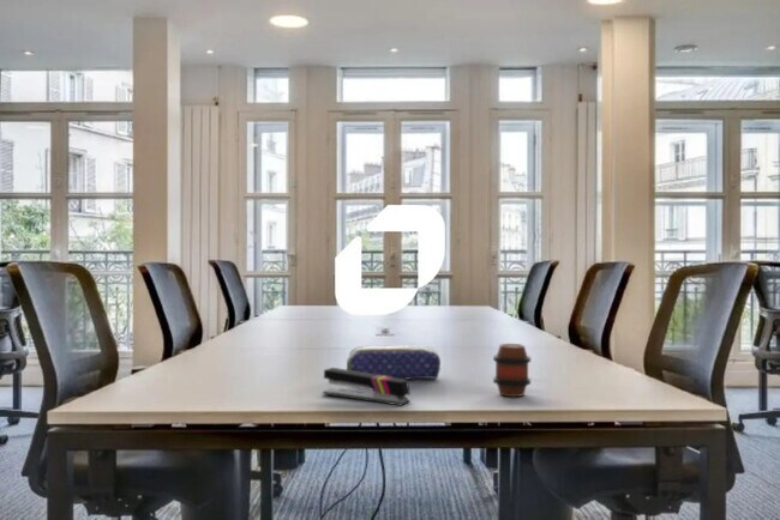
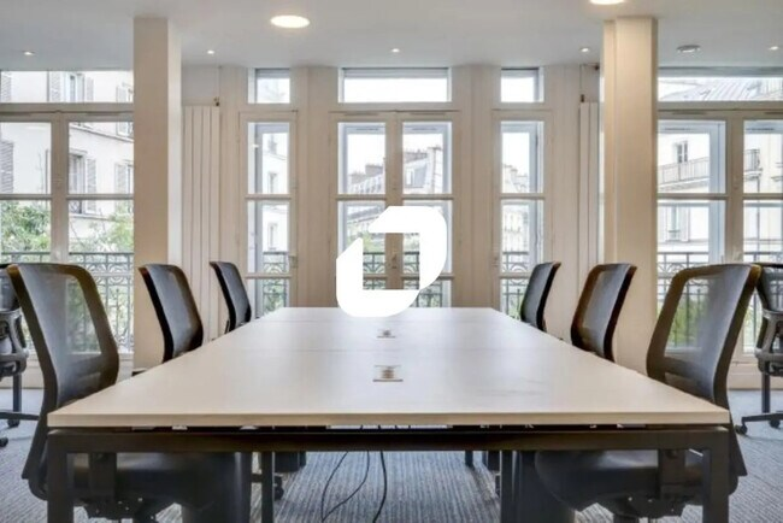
- stapler [322,367,412,406]
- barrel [492,343,532,398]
- pencil case [346,345,442,380]
